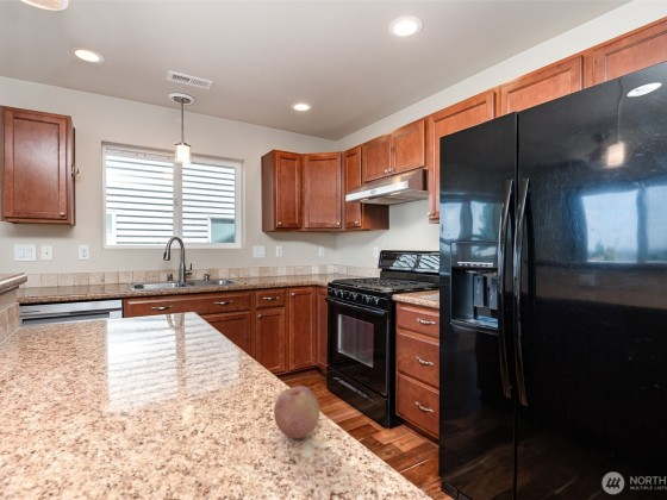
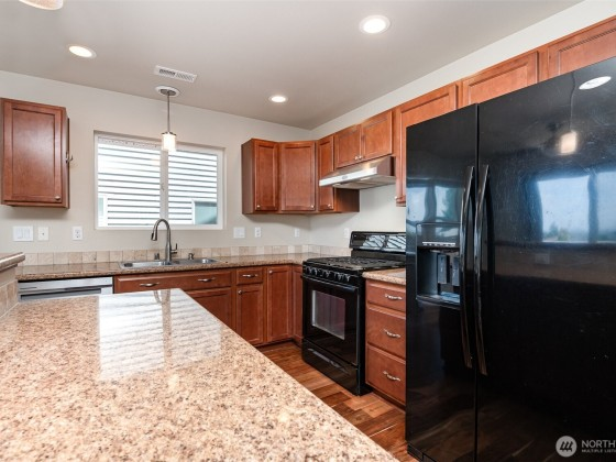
- fruit [273,385,320,439]
